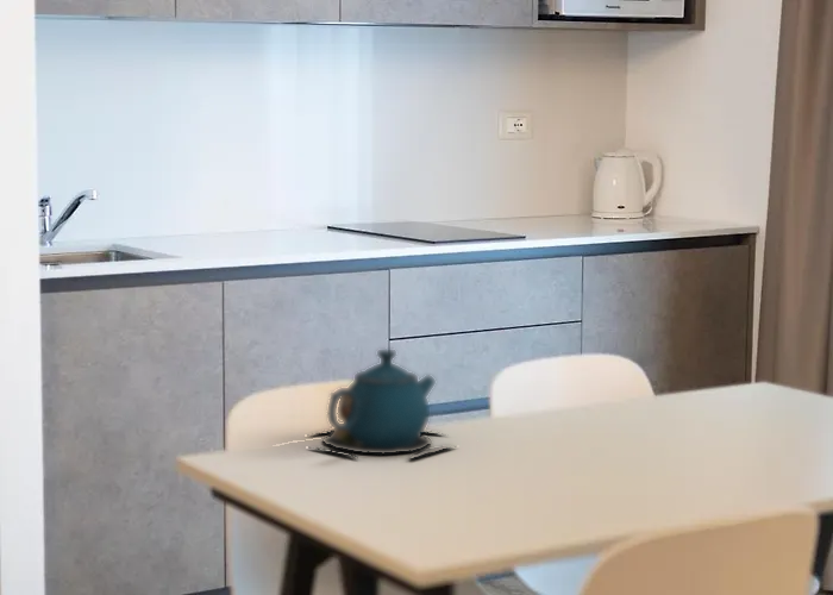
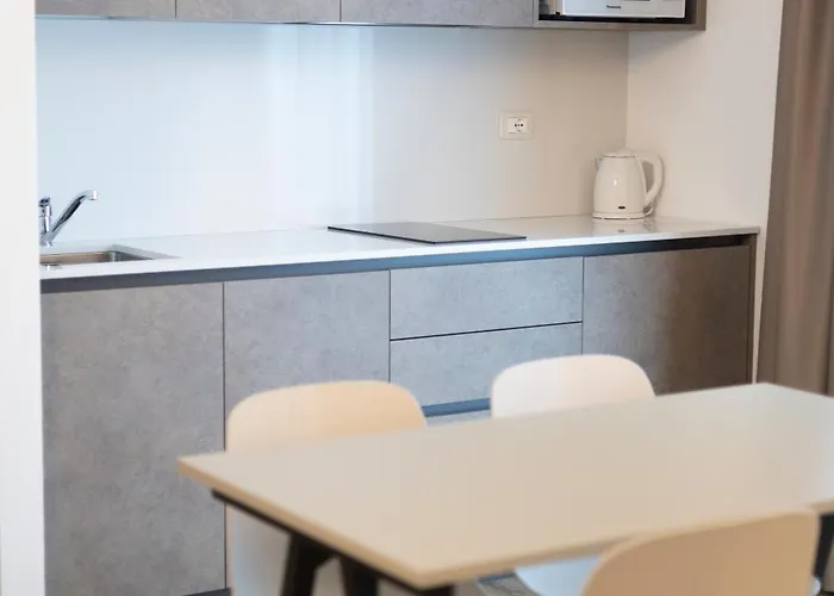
- teapot [308,349,456,461]
